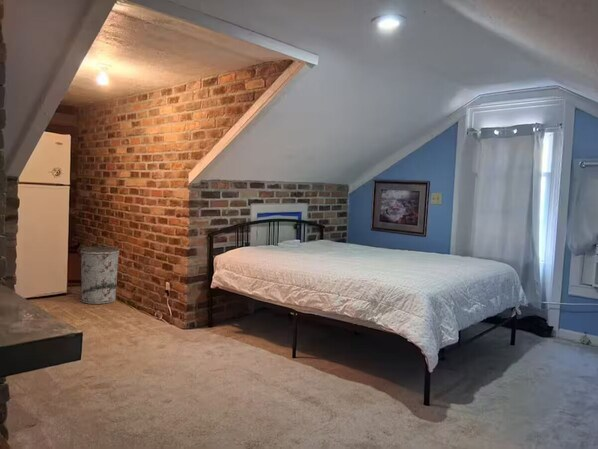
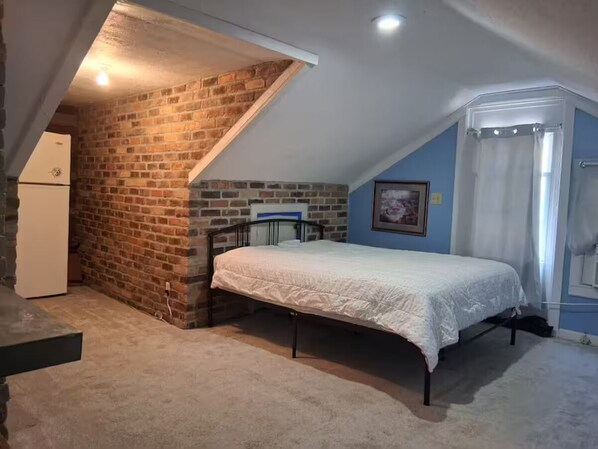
- trash can [80,245,120,305]
